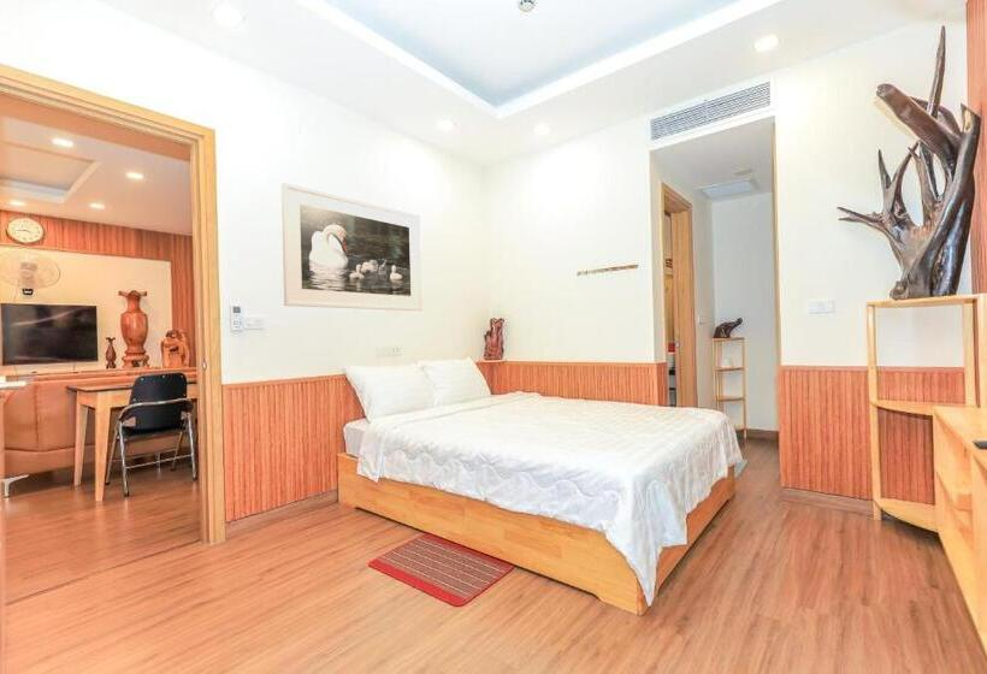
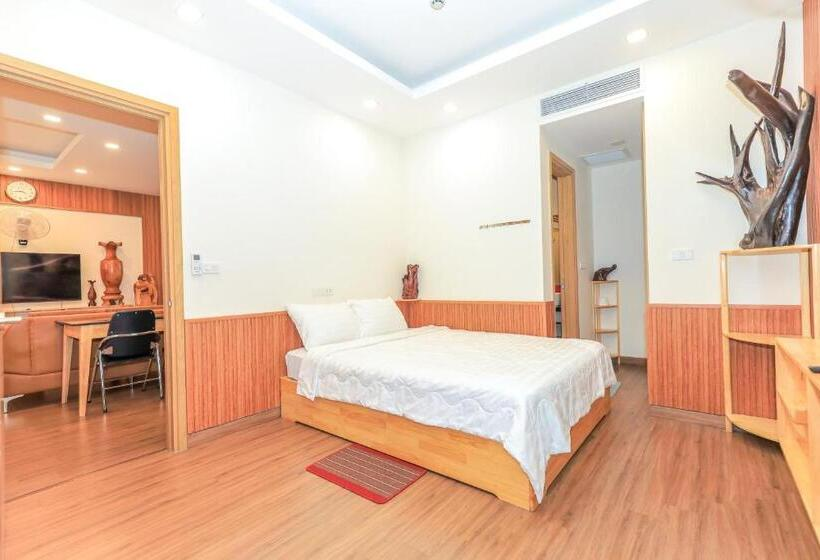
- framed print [280,182,424,312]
